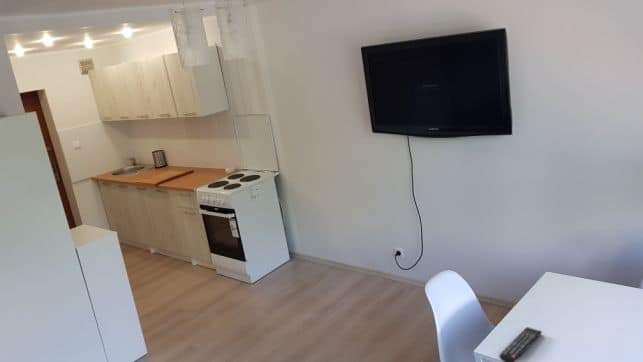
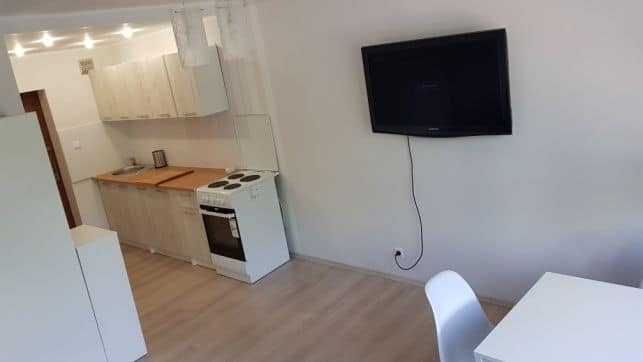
- remote control [498,326,543,362]
